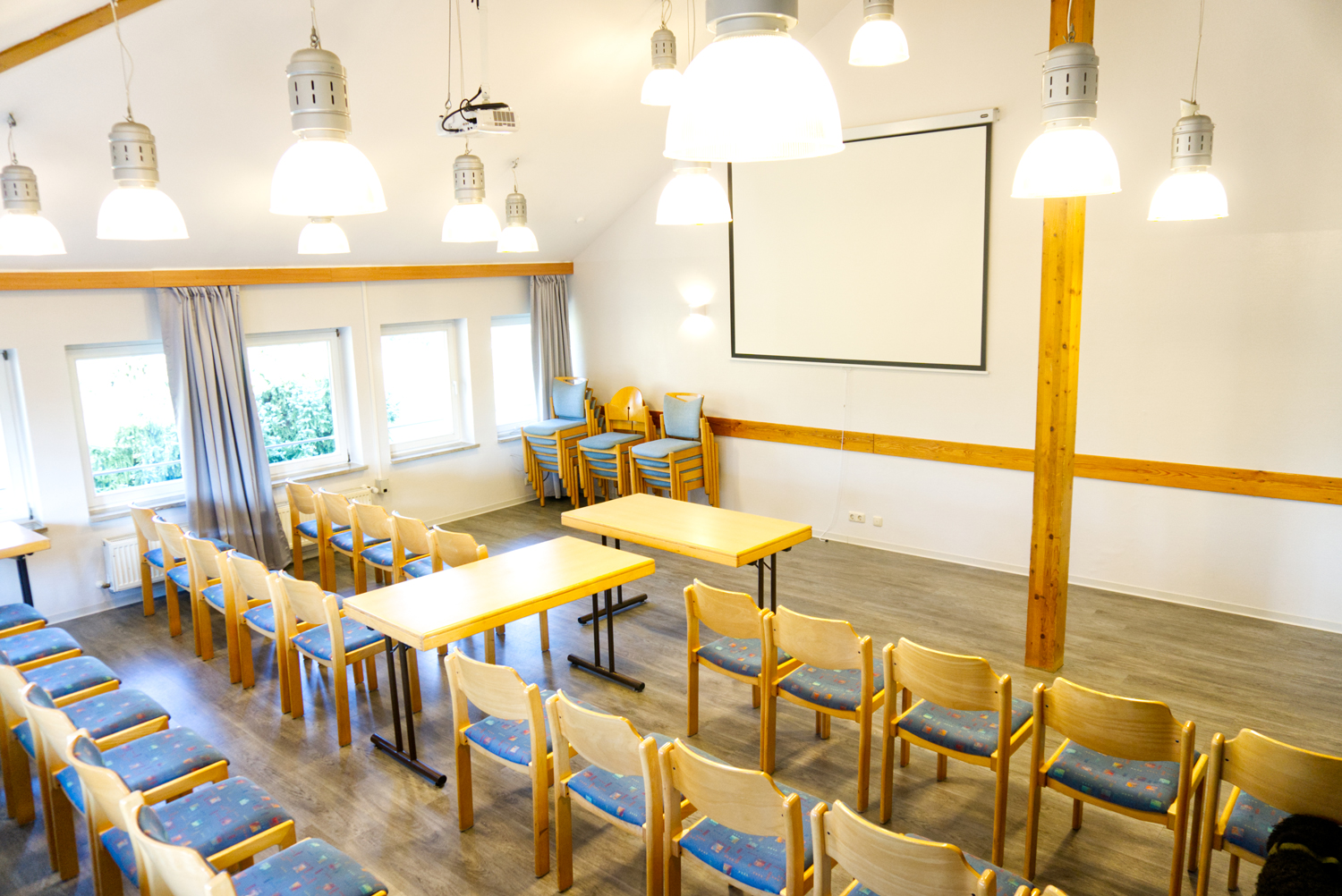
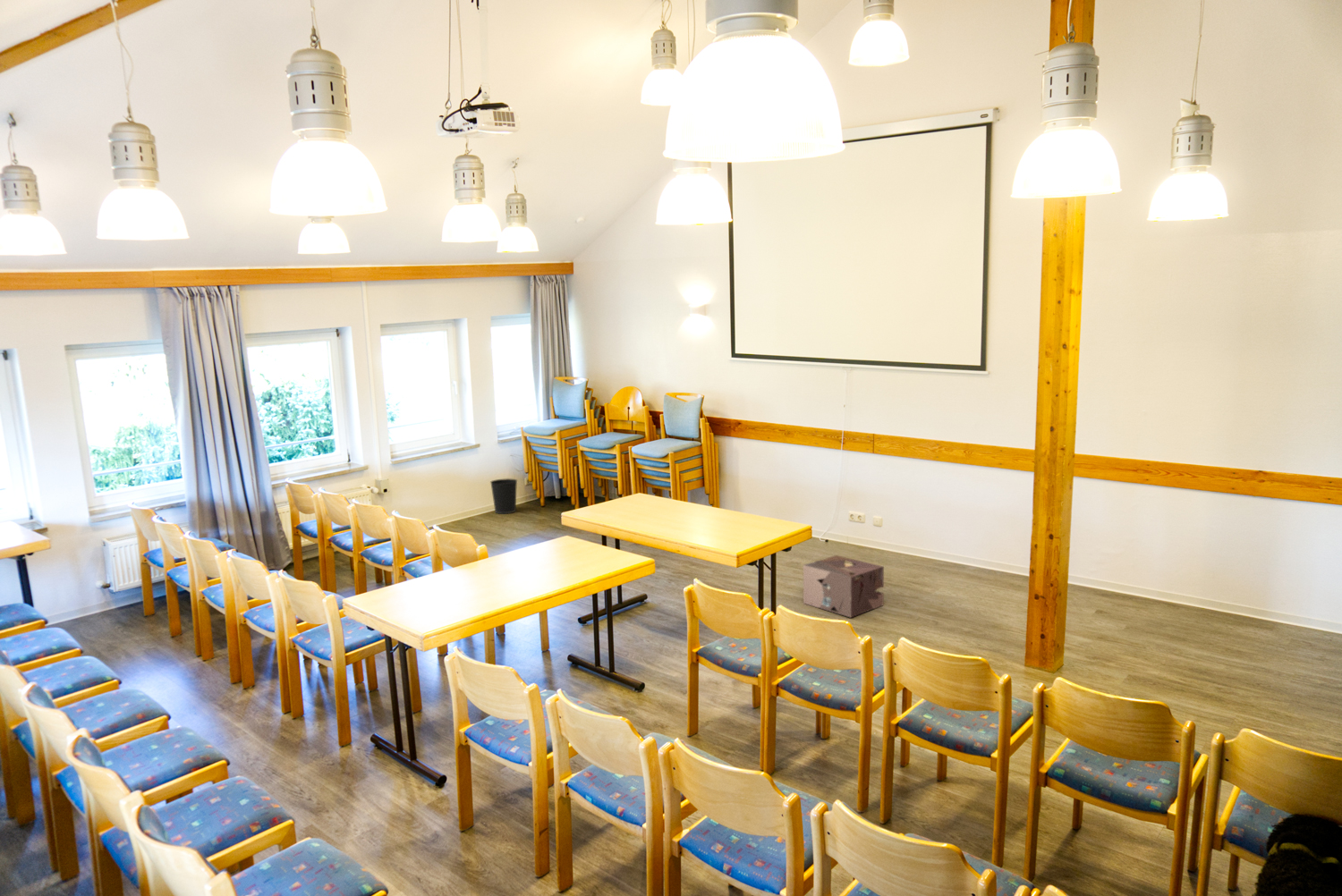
+ wastebasket [489,478,518,514]
+ cardboard box [803,554,885,619]
